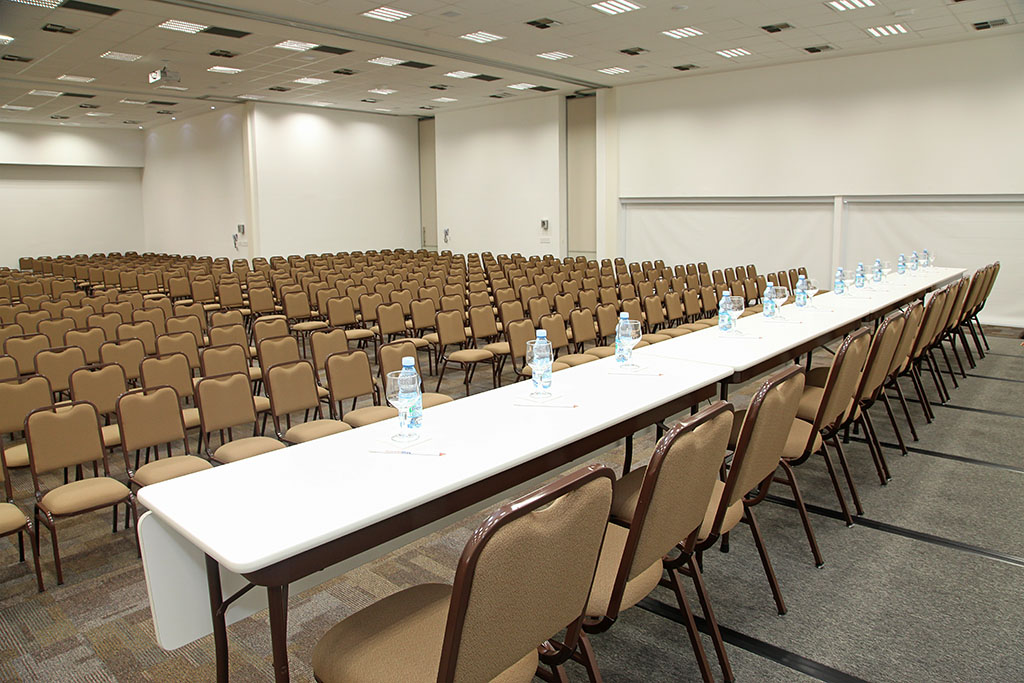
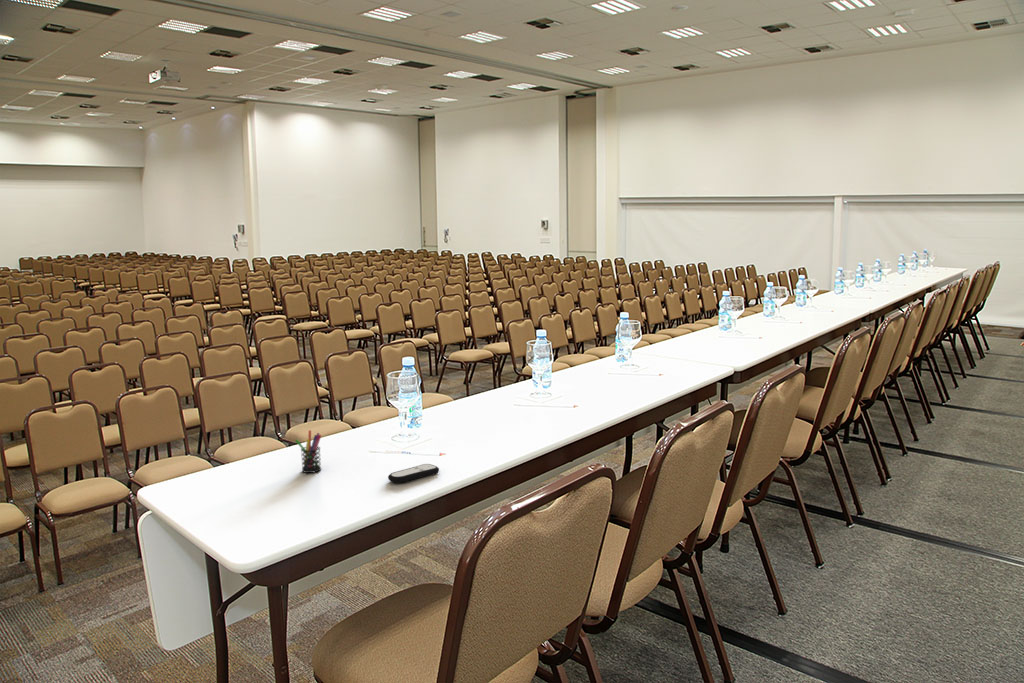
+ pen holder [294,429,322,474]
+ remote control [387,463,440,484]
